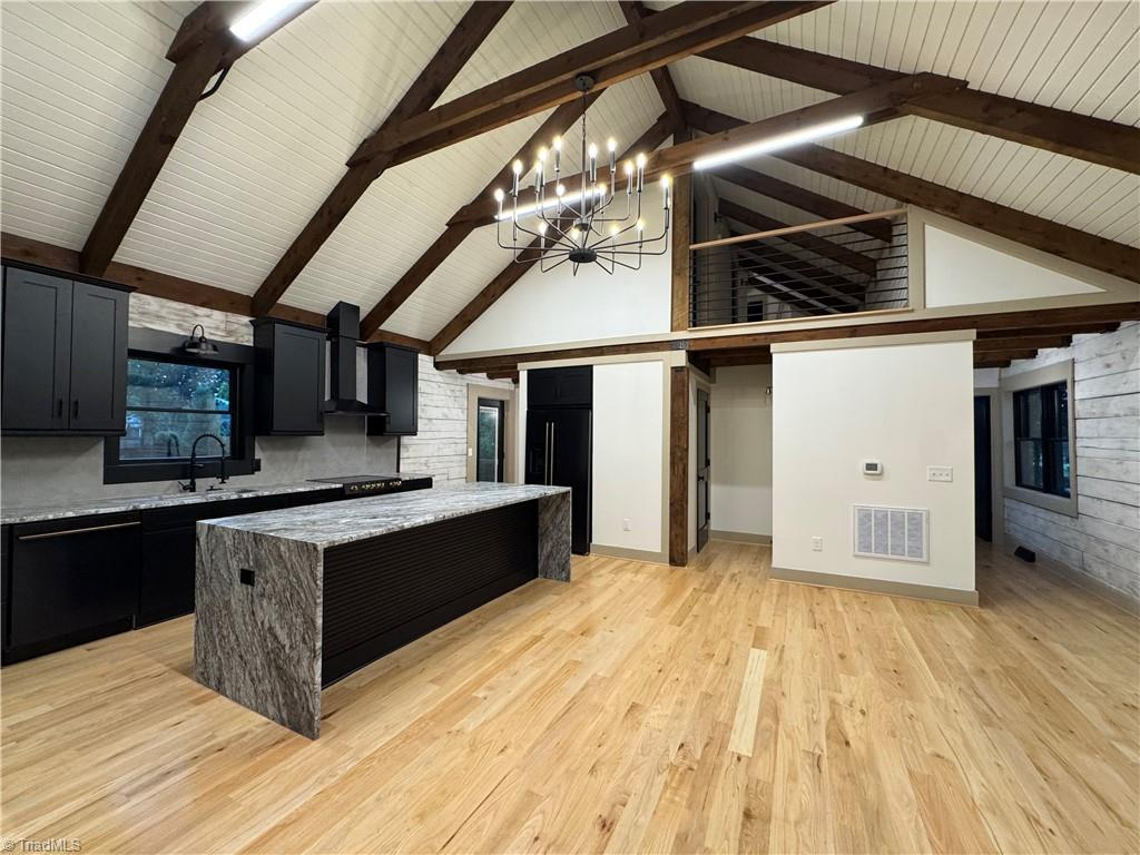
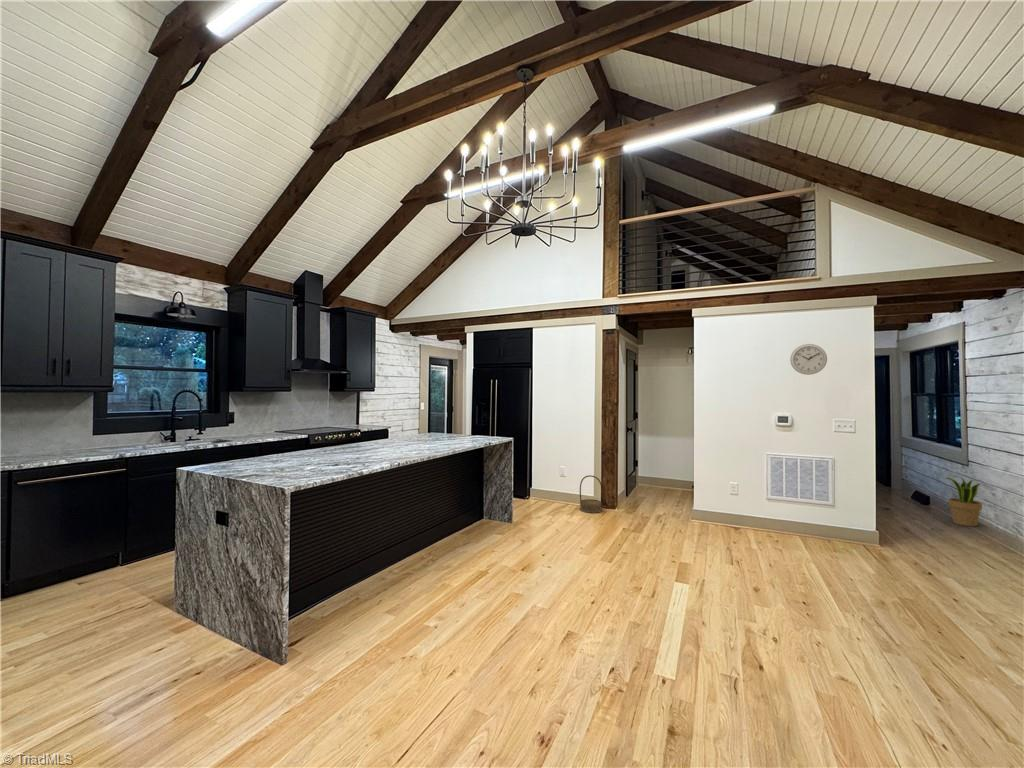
+ potted plant [945,476,986,528]
+ basket [579,474,604,514]
+ wall clock [789,343,828,376]
